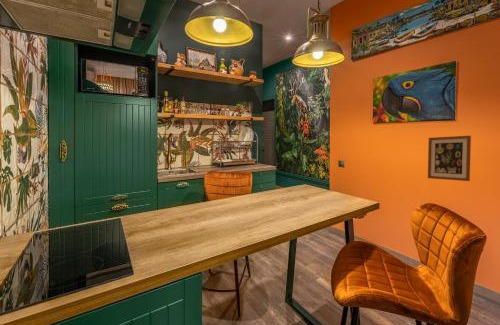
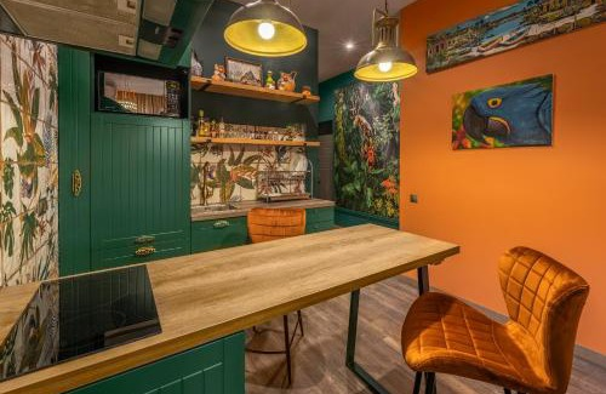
- wall art [427,135,472,182]
